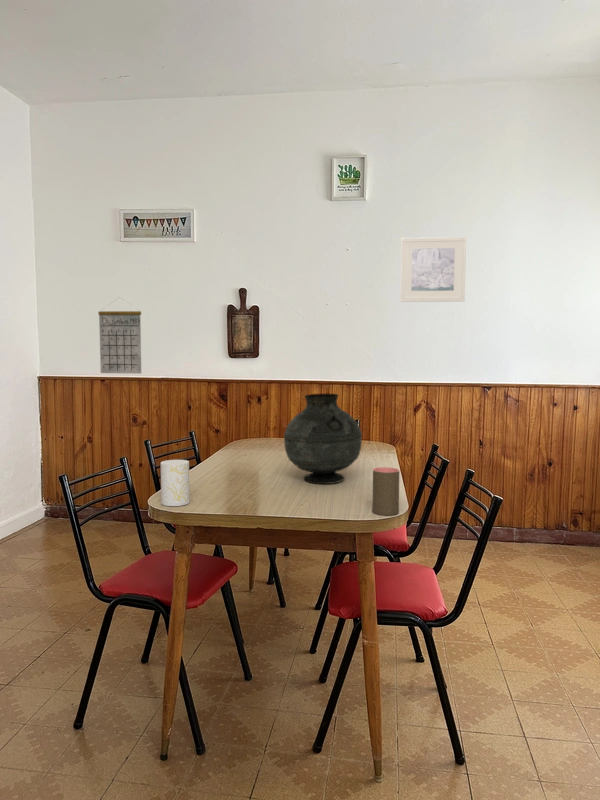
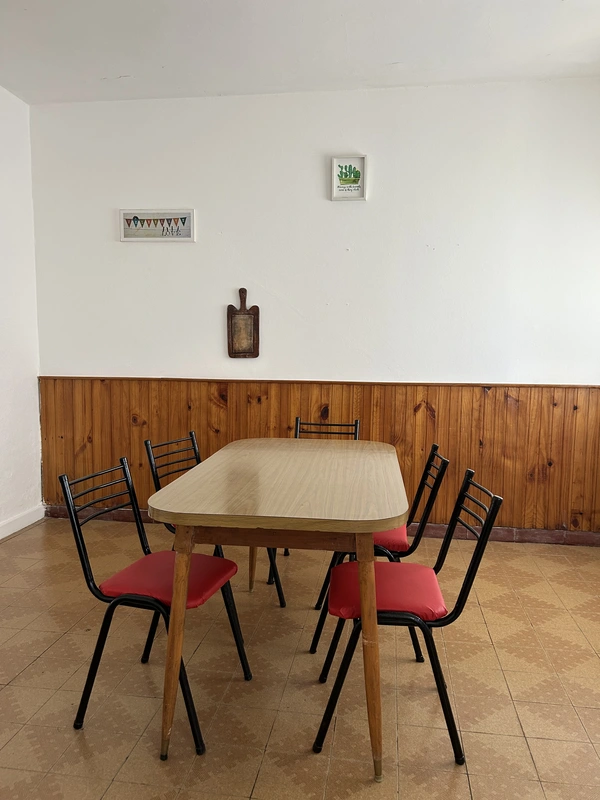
- cup [160,459,191,507]
- cup [371,466,400,516]
- calendar [97,297,142,375]
- vase [283,392,363,485]
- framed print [399,236,467,303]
